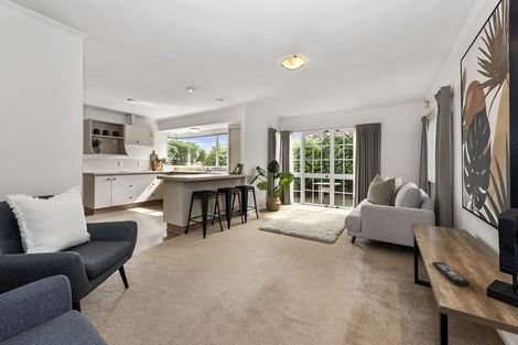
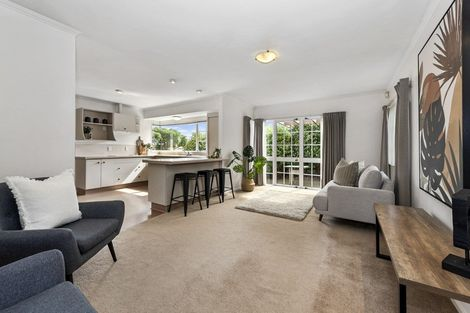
- remote control [431,261,471,287]
